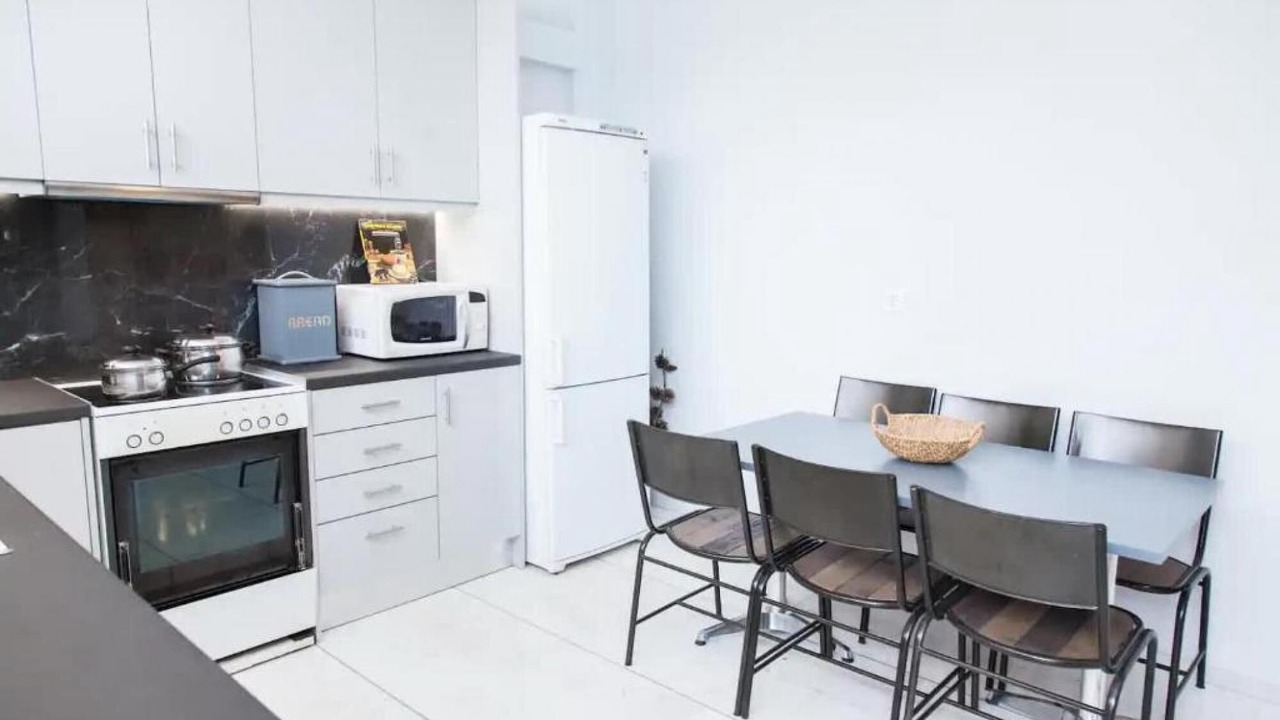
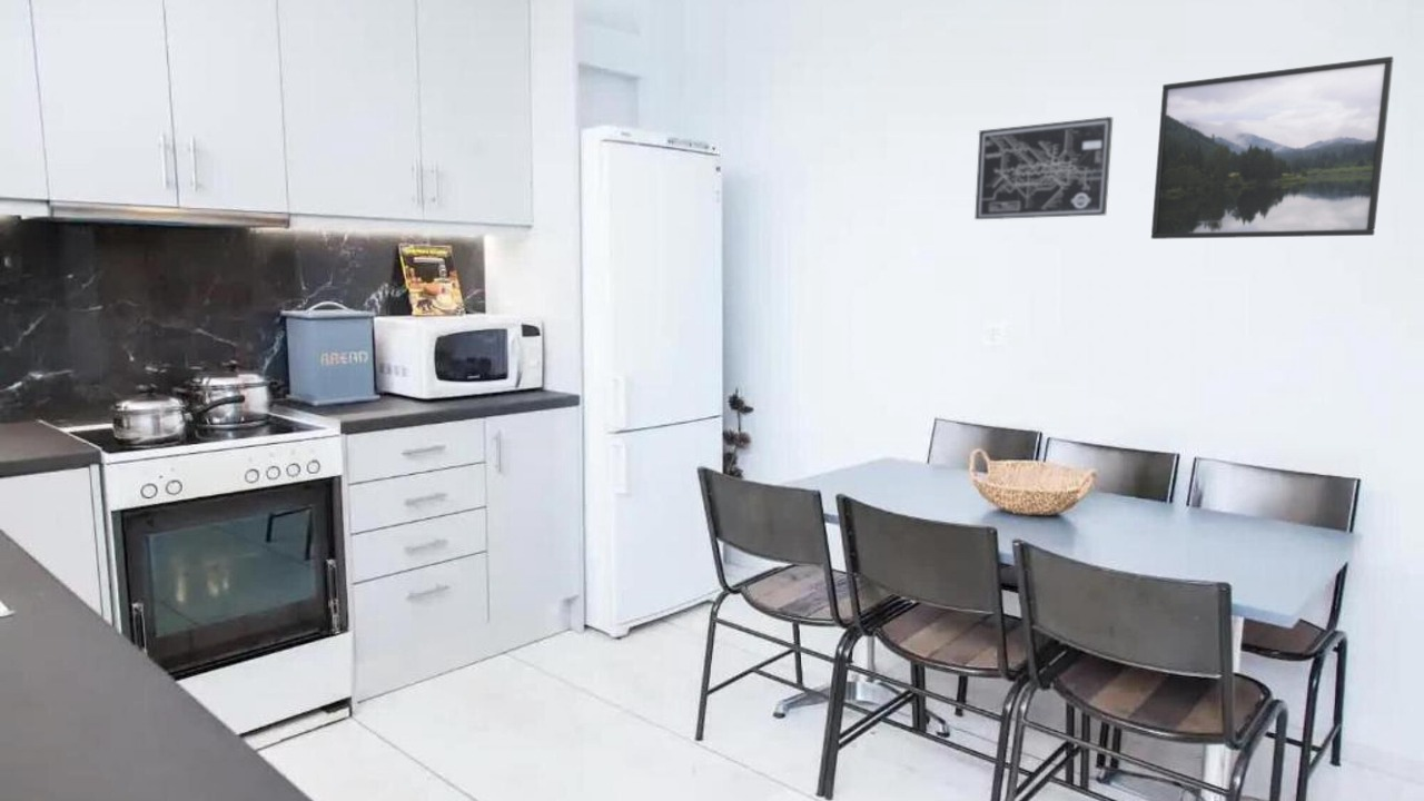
+ wall art [973,116,1114,220]
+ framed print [1150,56,1395,240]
